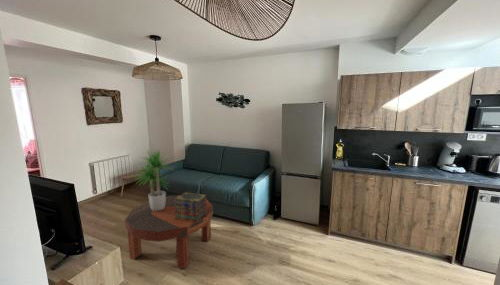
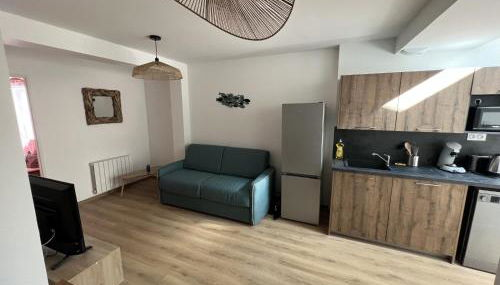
- potted plant [134,148,176,211]
- book stack [174,191,208,222]
- coffee table [124,194,214,270]
